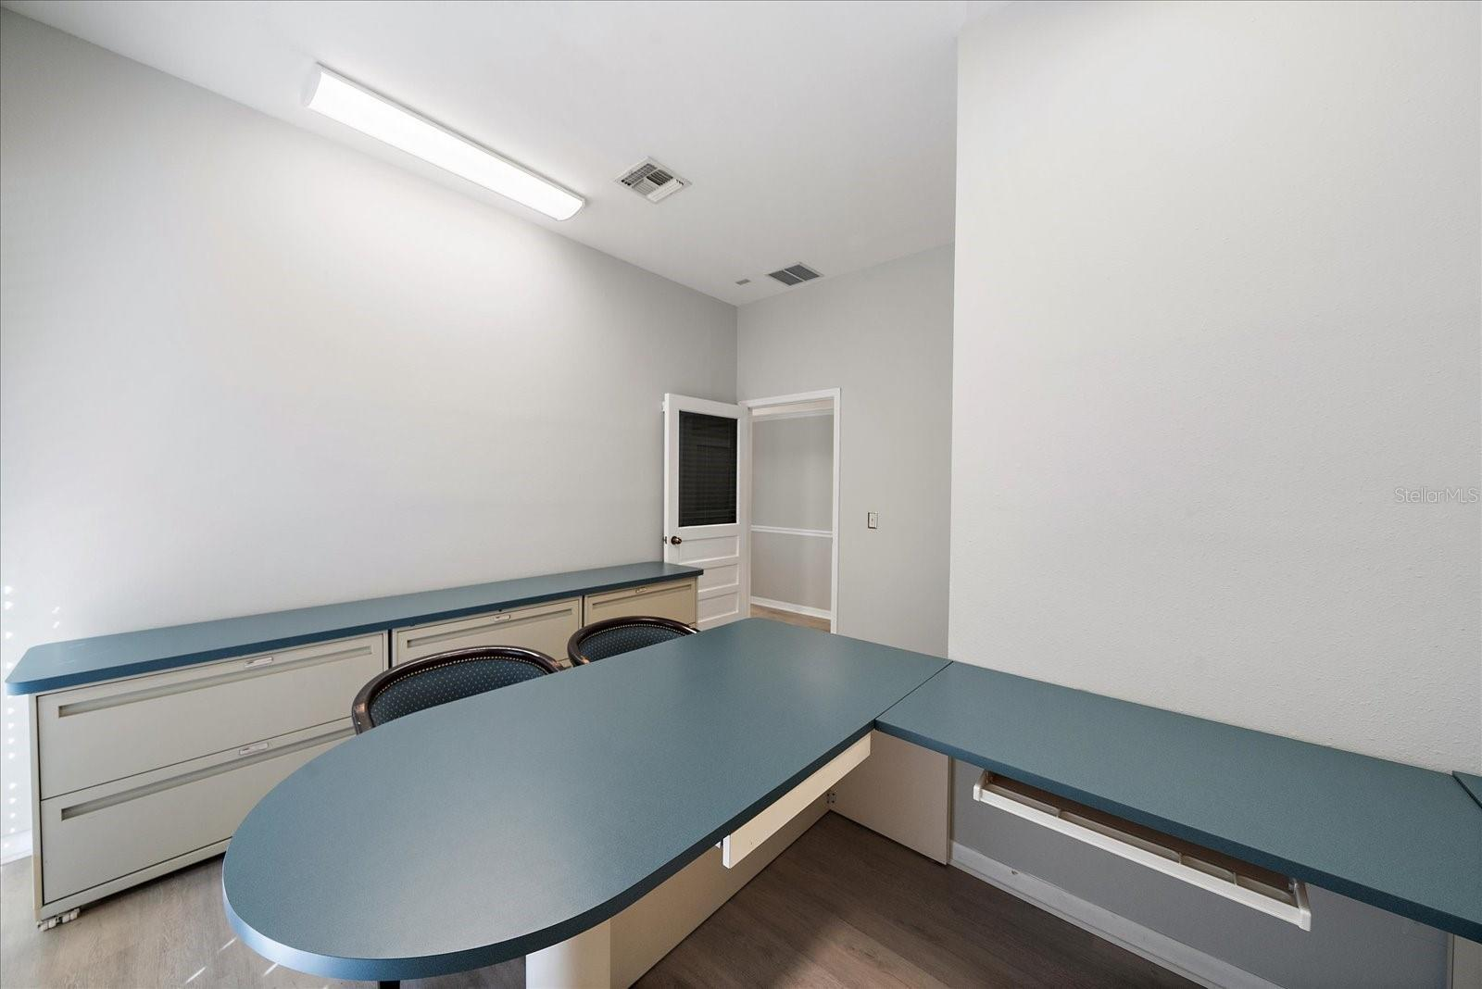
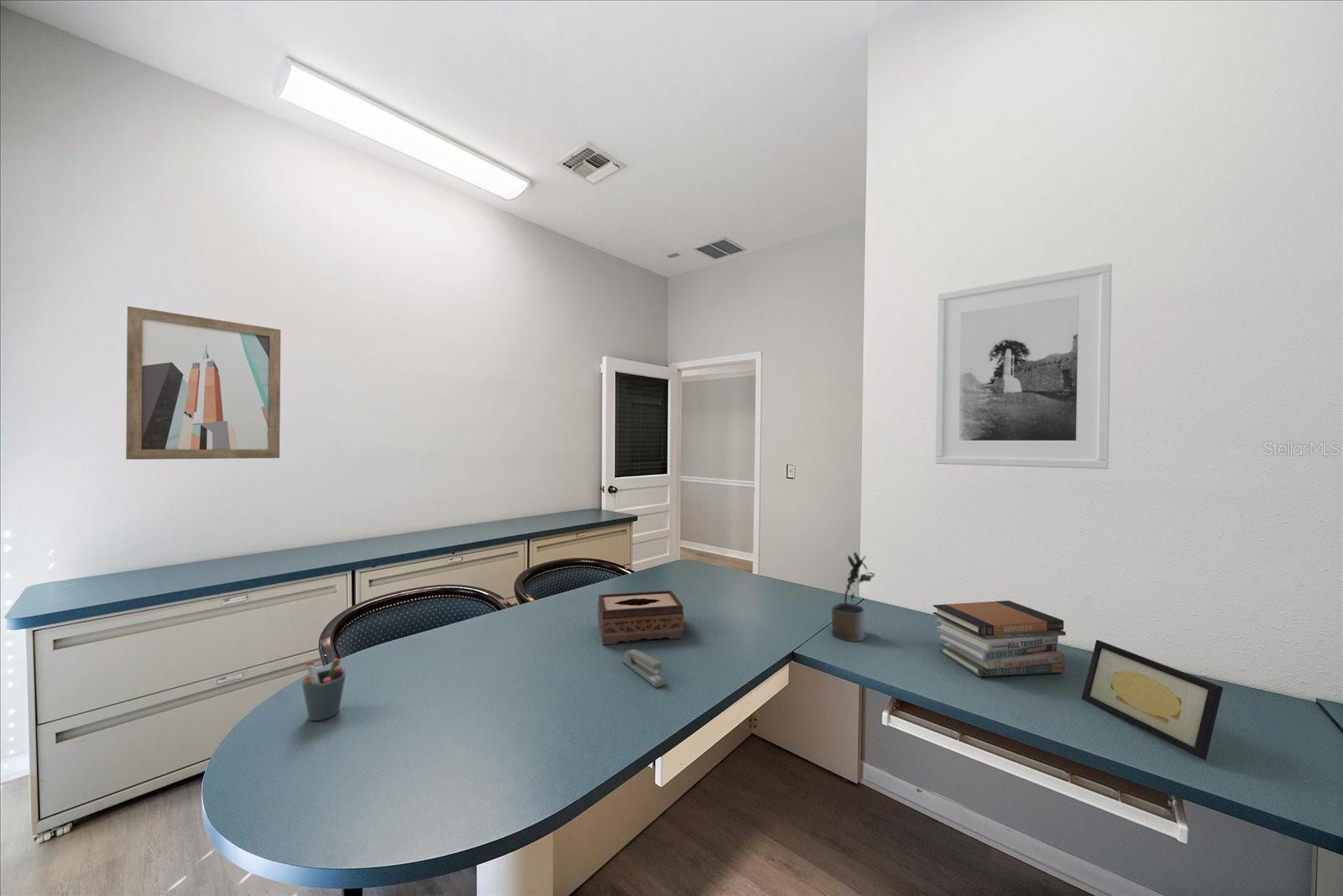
+ pen holder [301,658,347,721]
+ wall art [125,305,281,461]
+ stapler [622,649,666,689]
+ potted plant [830,551,875,643]
+ book stack [933,600,1067,678]
+ tissue box [597,590,685,645]
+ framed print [934,263,1113,470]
+ picture frame [1081,639,1224,761]
